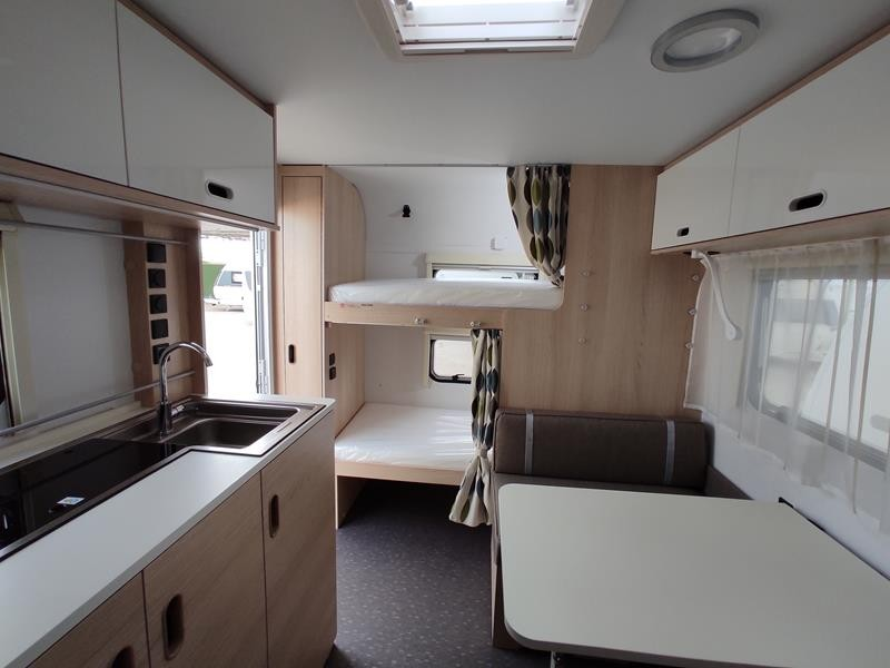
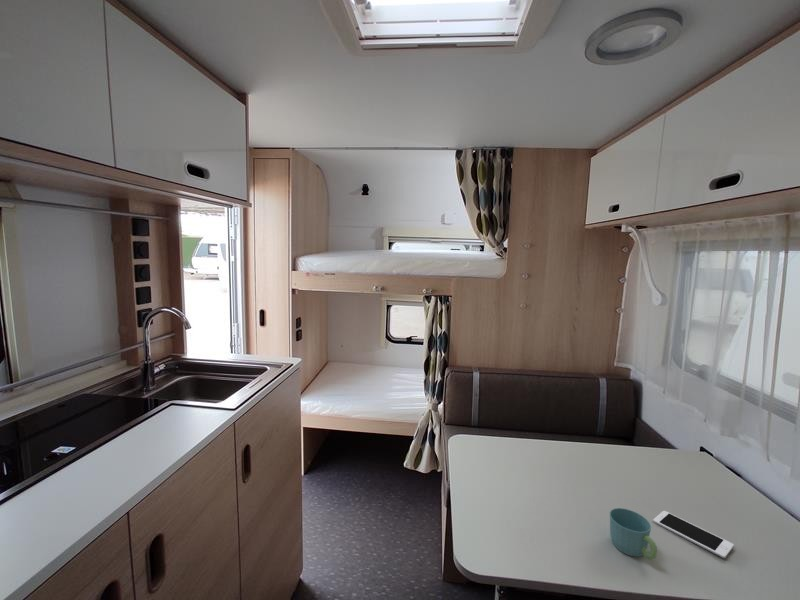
+ mug [609,507,658,561]
+ cell phone [652,510,735,559]
